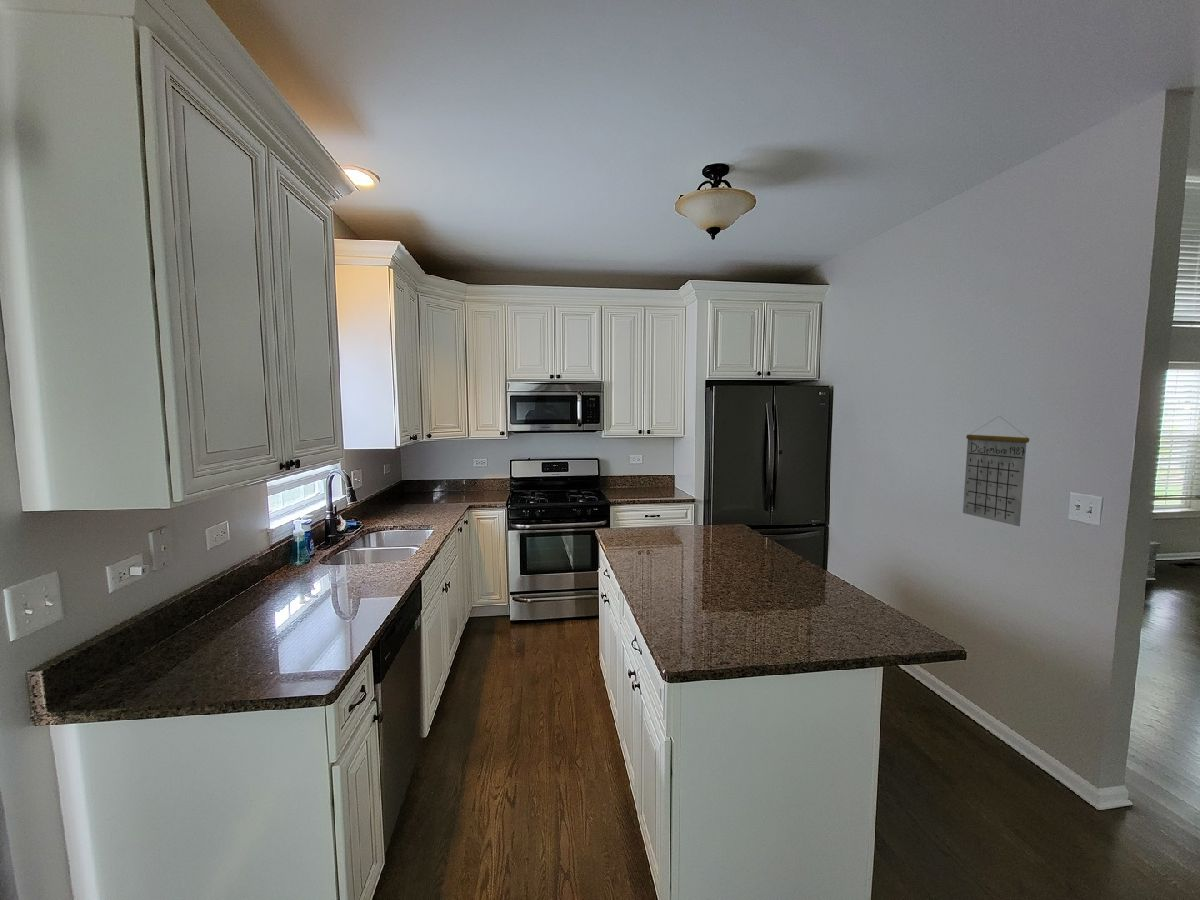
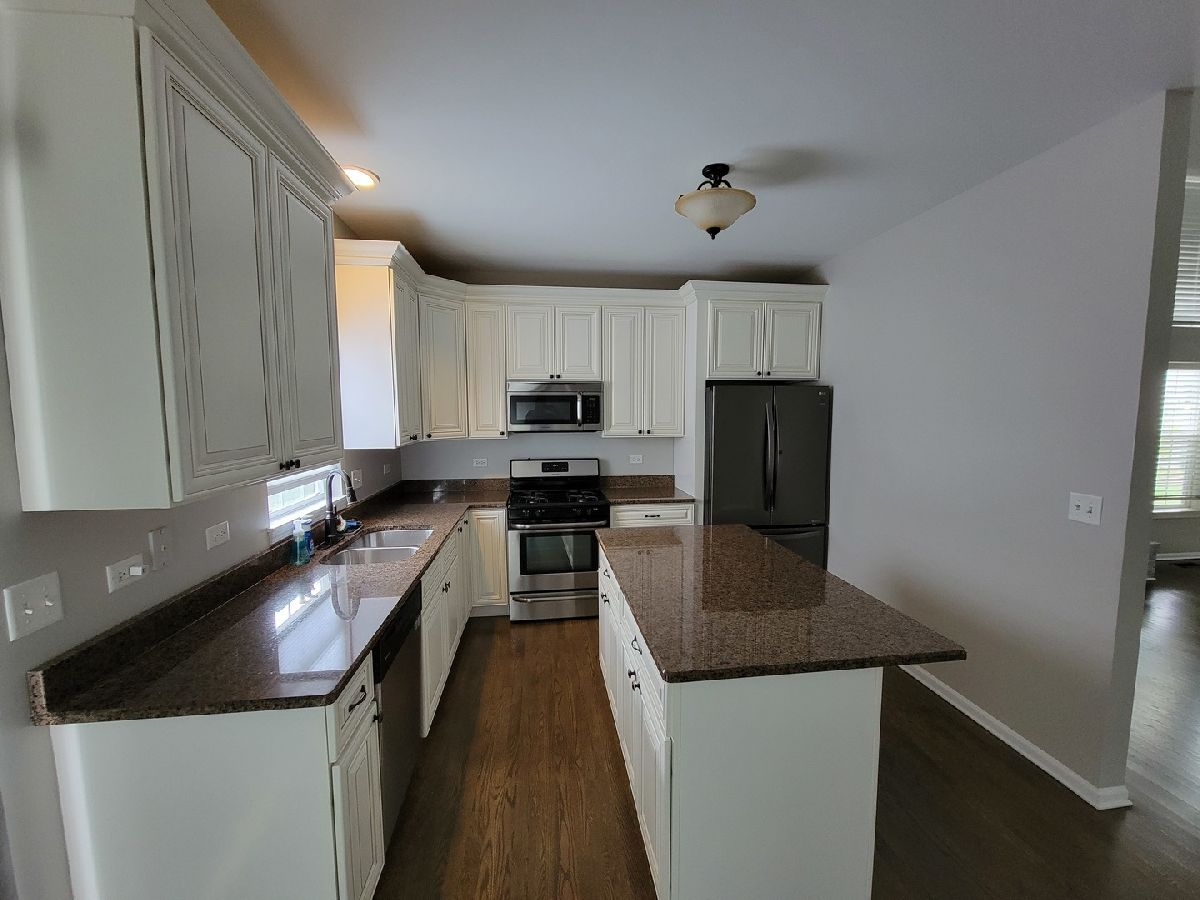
- calendar [962,415,1030,527]
